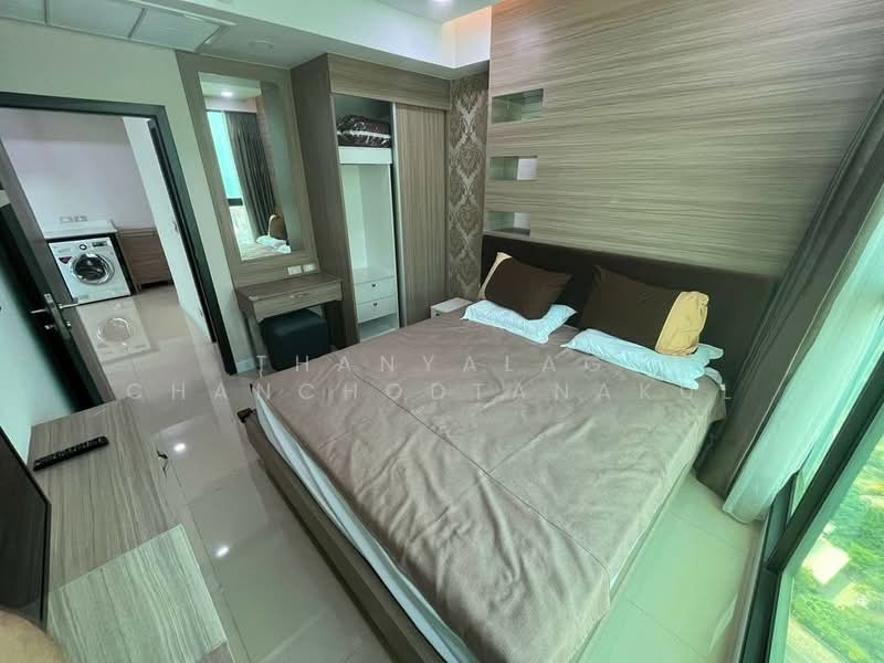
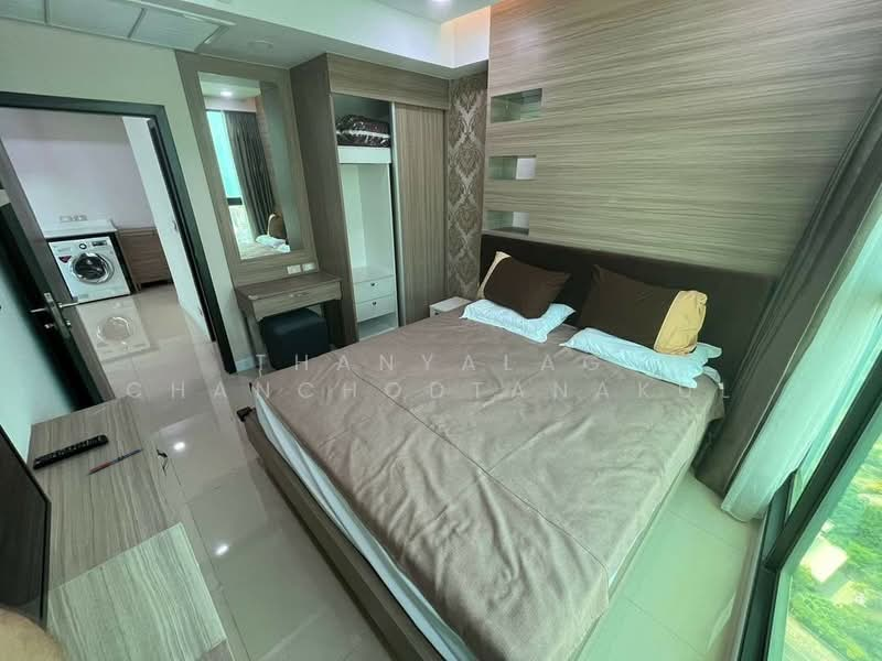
+ pen [88,446,144,474]
